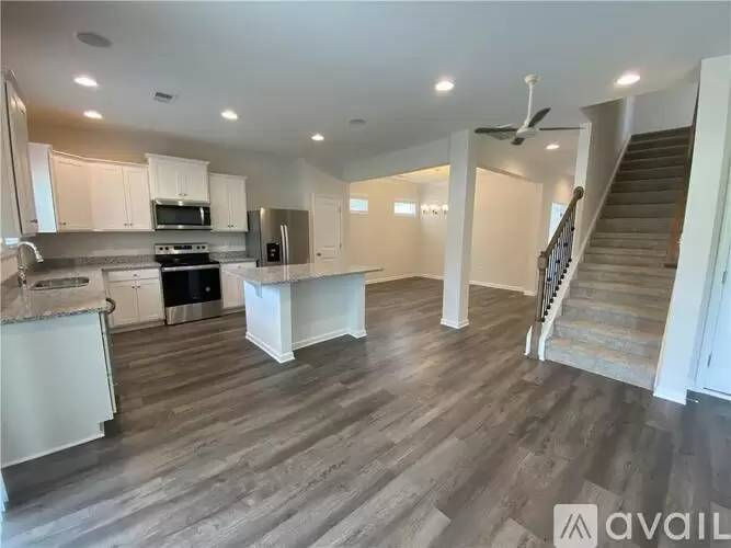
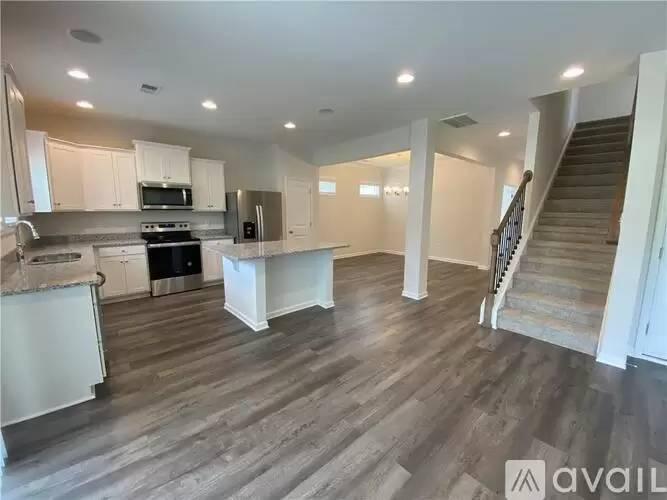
- ceiling fan [473,73,585,147]
